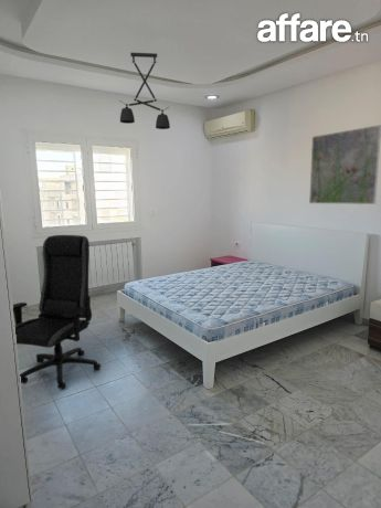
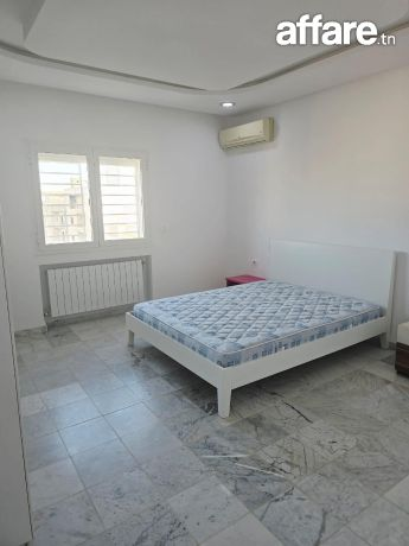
- office chair [12,234,102,390]
- ceiling light fixture [118,52,171,130]
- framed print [308,124,381,205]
